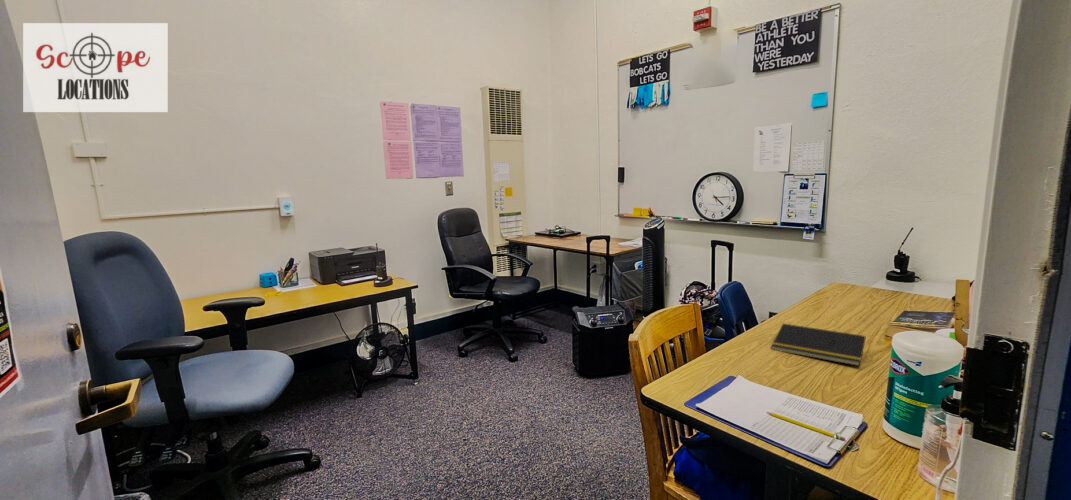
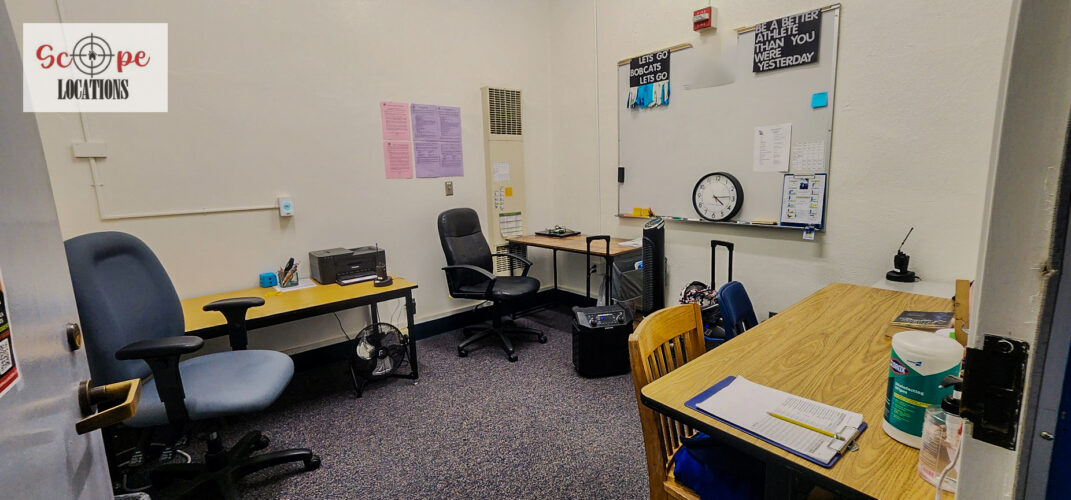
- notepad [771,323,866,367]
